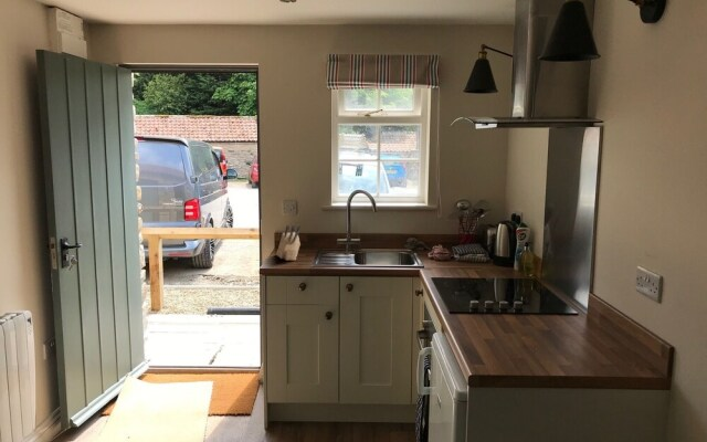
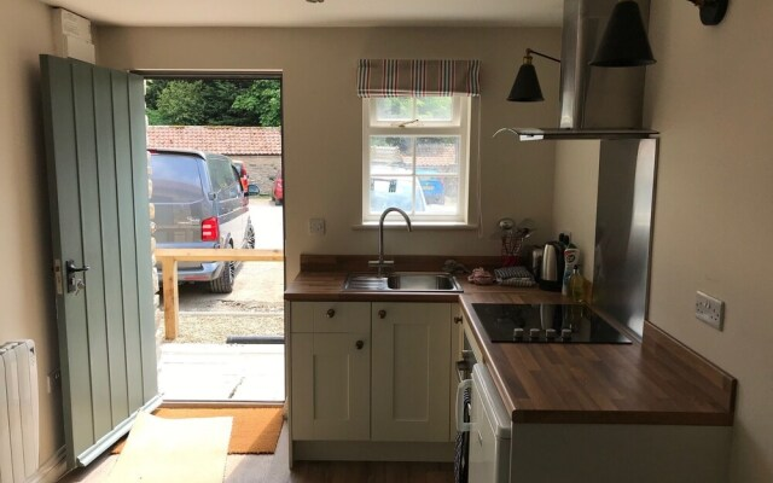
- knife block [276,224,302,262]
